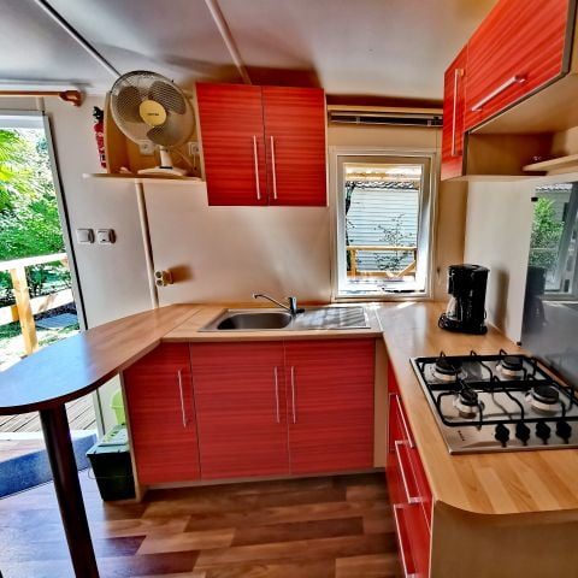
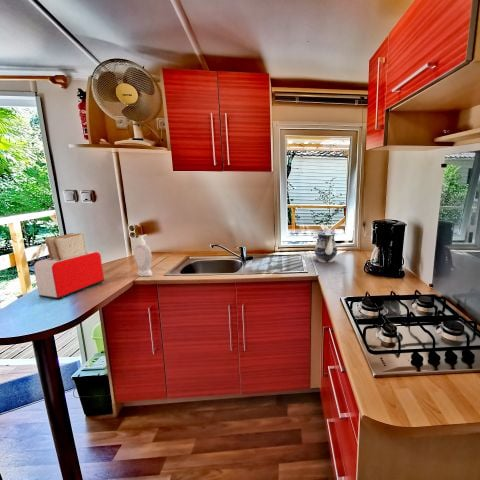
+ soap bottle [133,234,153,277]
+ teapot [314,225,338,264]
+ toaster [33,232,105,300]
